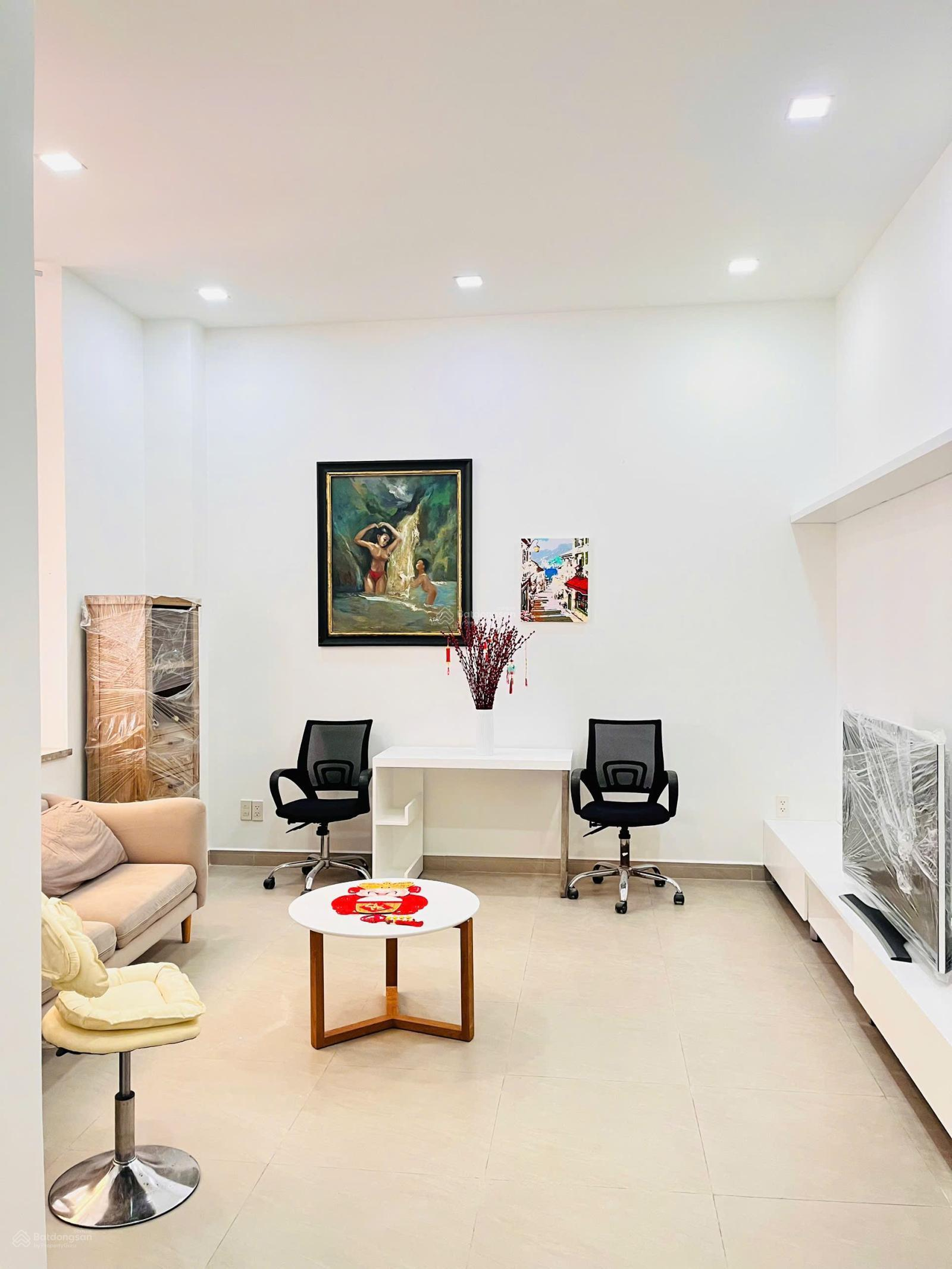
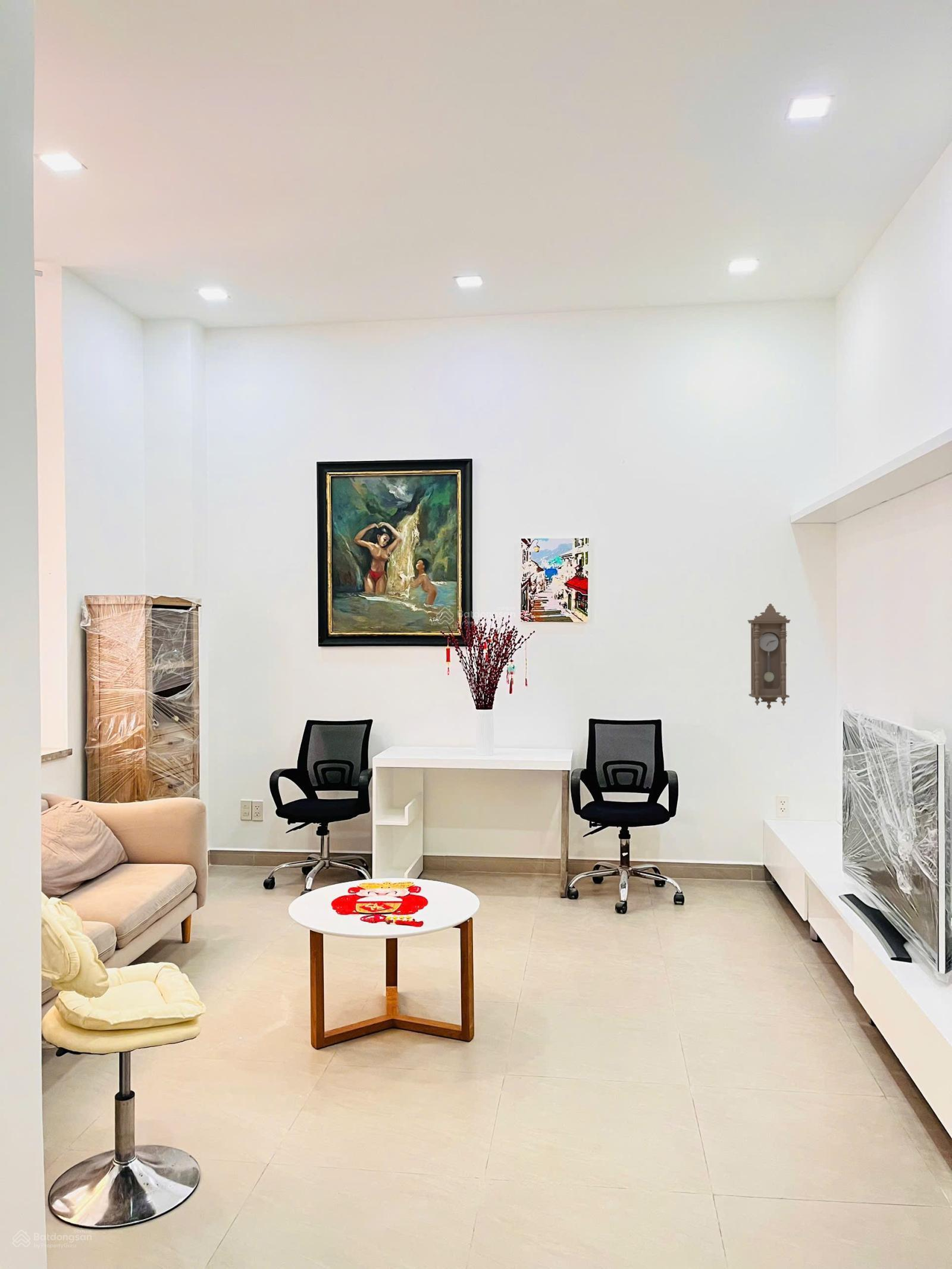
+ pendulum clock [747,603,791,710]
